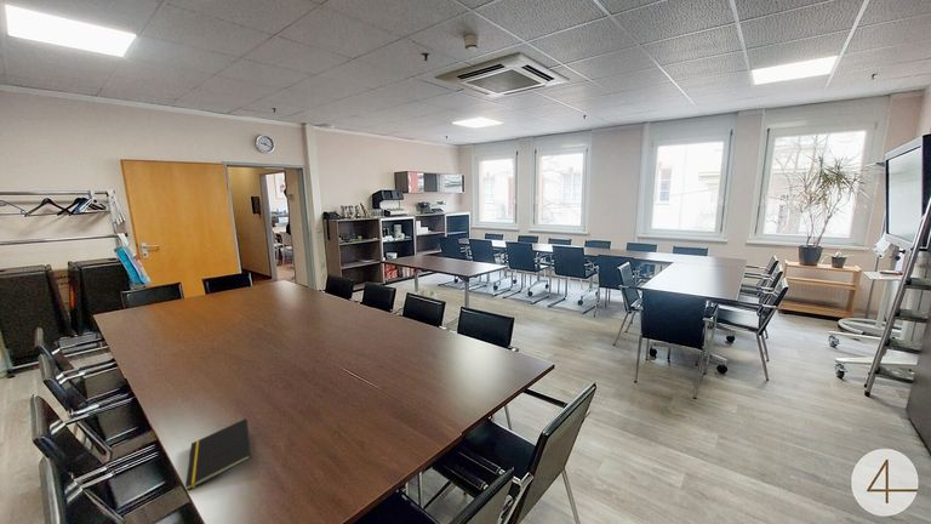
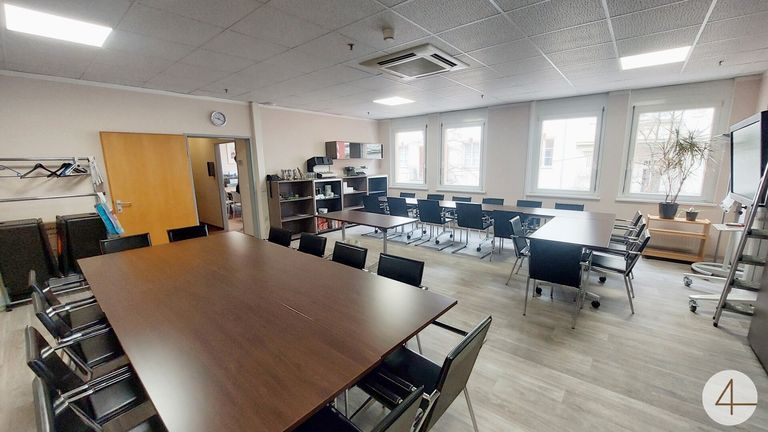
- notepad [184,417,252,491]
